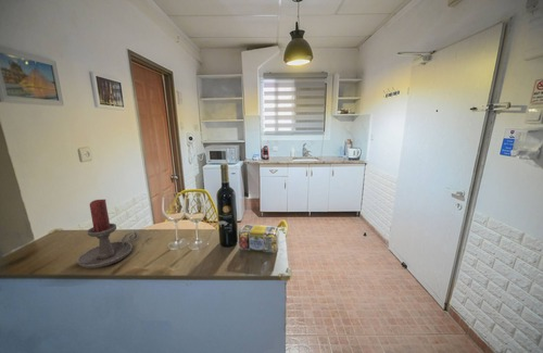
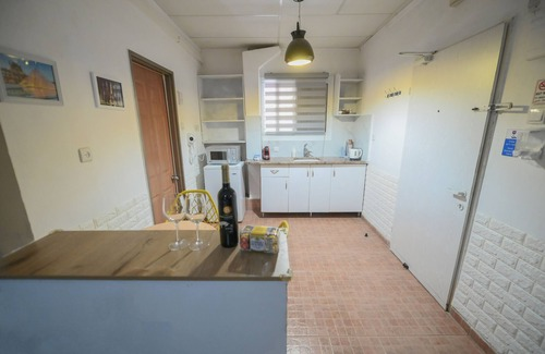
- candle holder [76,198,139,269]
